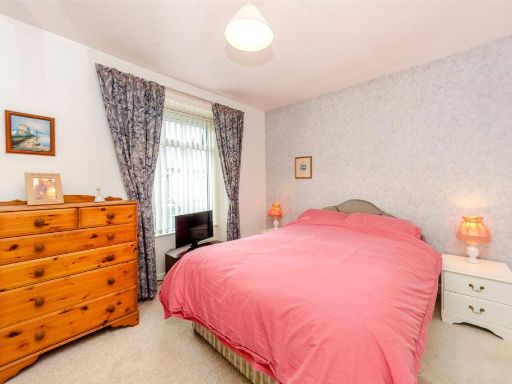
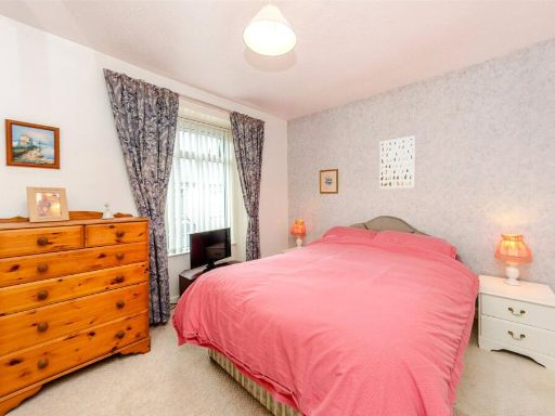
+ wall art [378,134,416,191]
